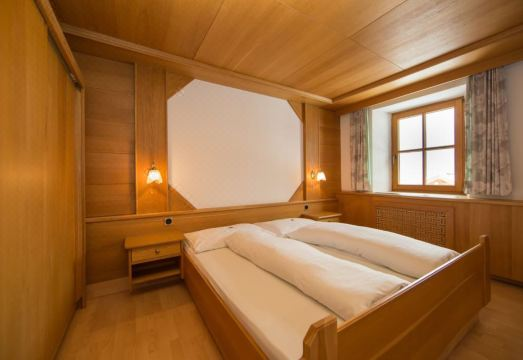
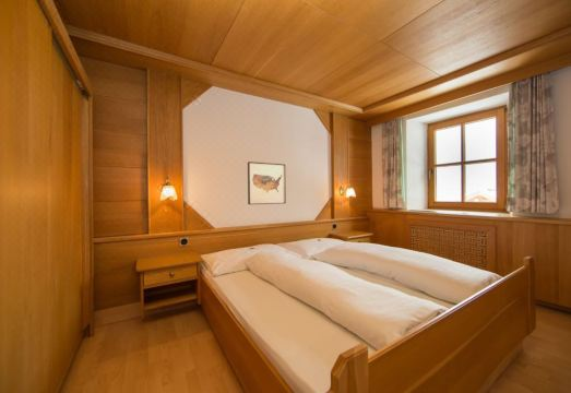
+ wall art [247,160,287,205]
